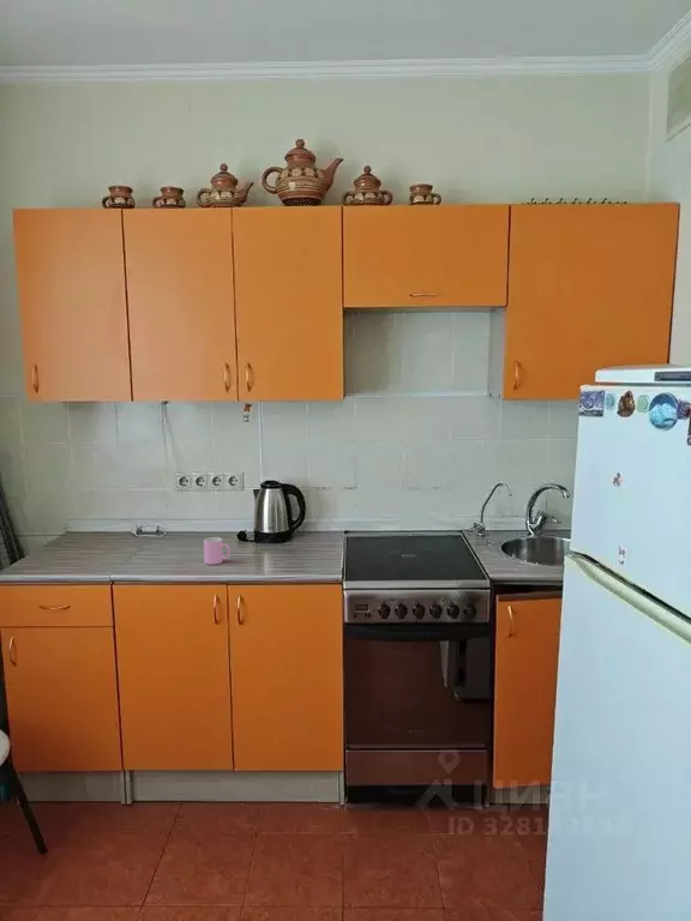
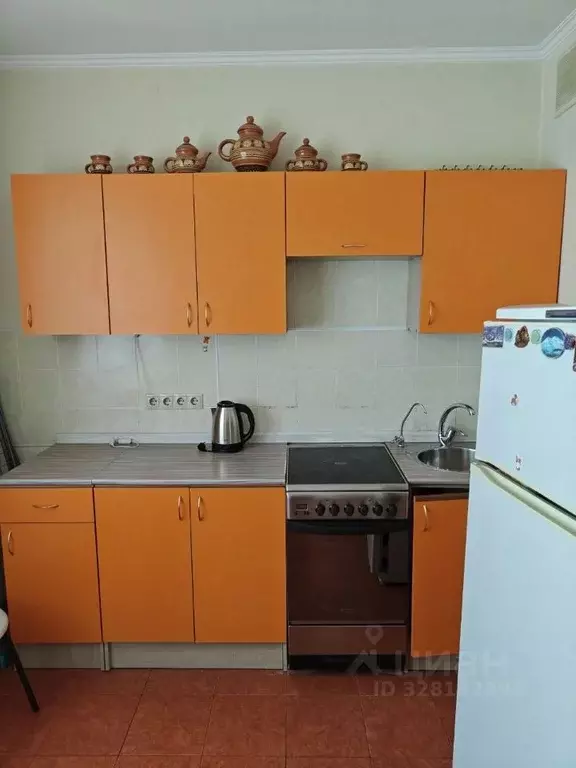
- cup [203,536,232,566]
